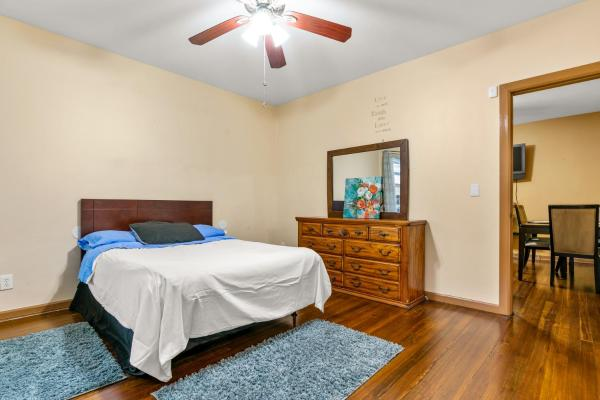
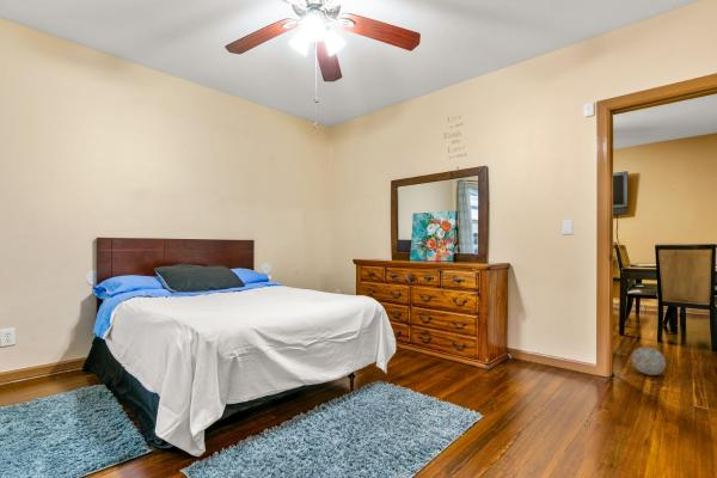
+ decorative ball [631,345,667,376]
